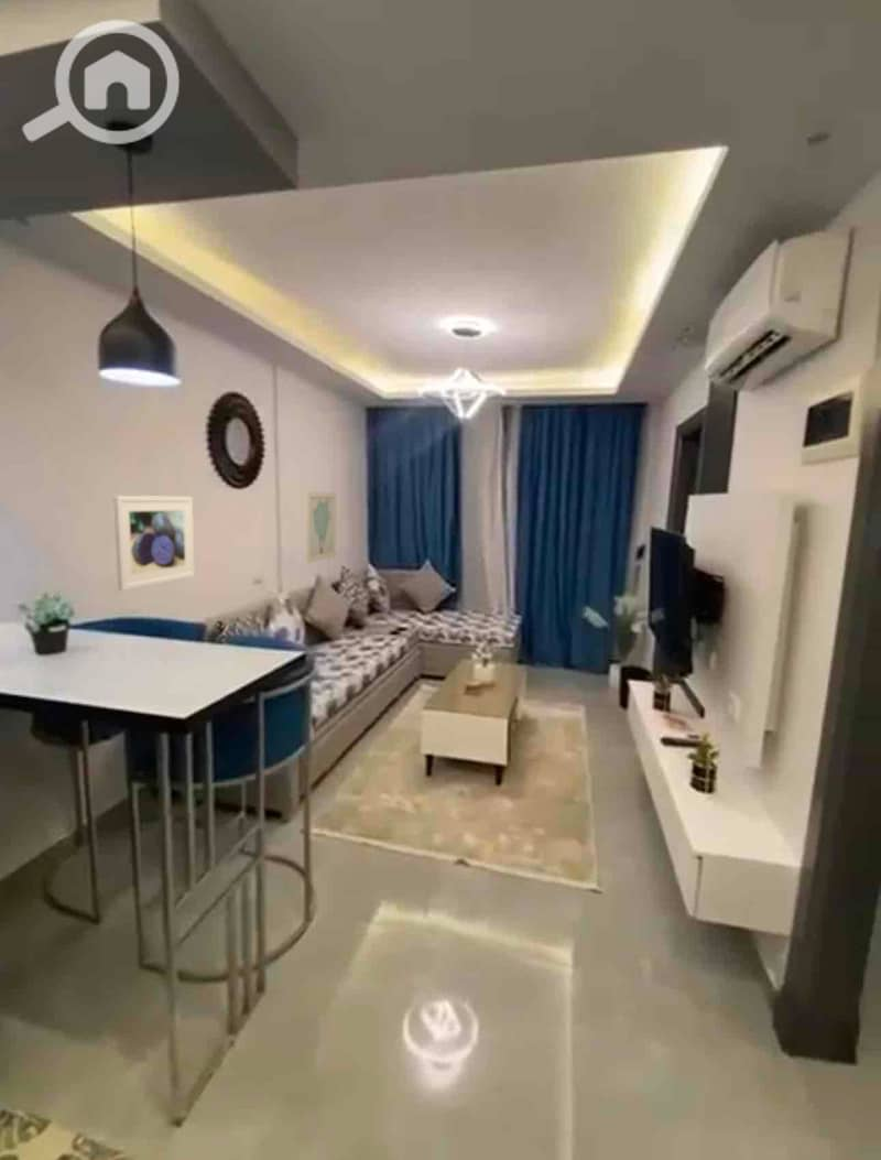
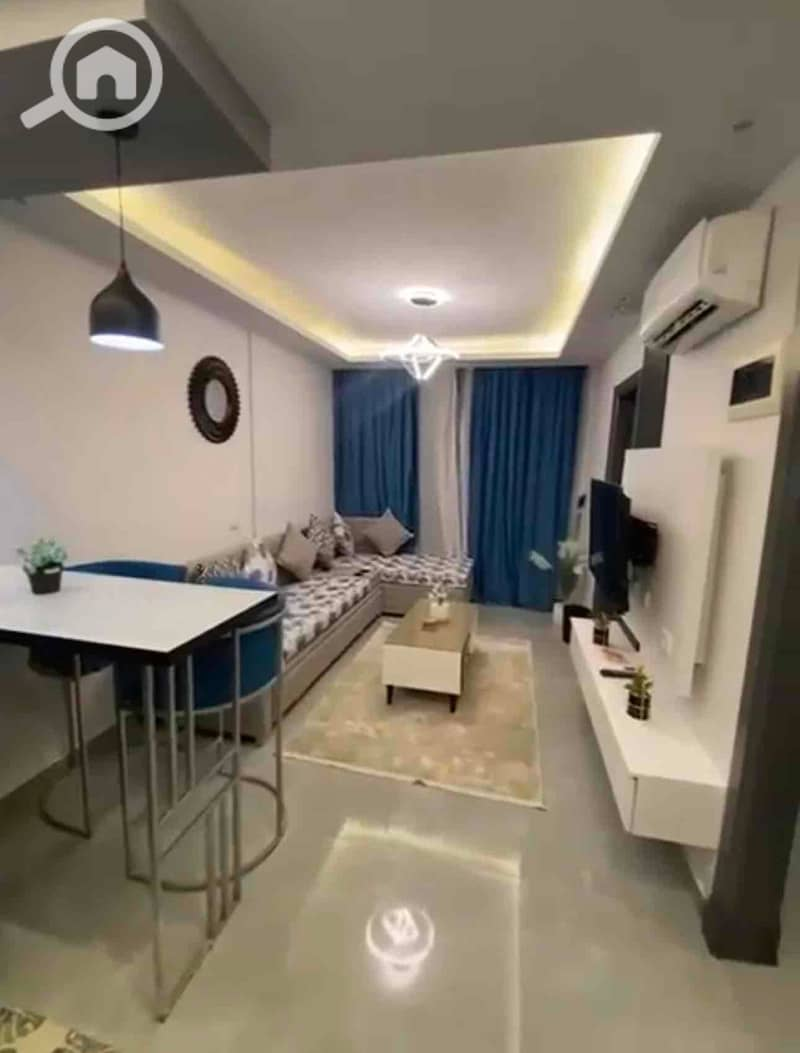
- wall art [305,490,337,564]
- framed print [112,495,196,592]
